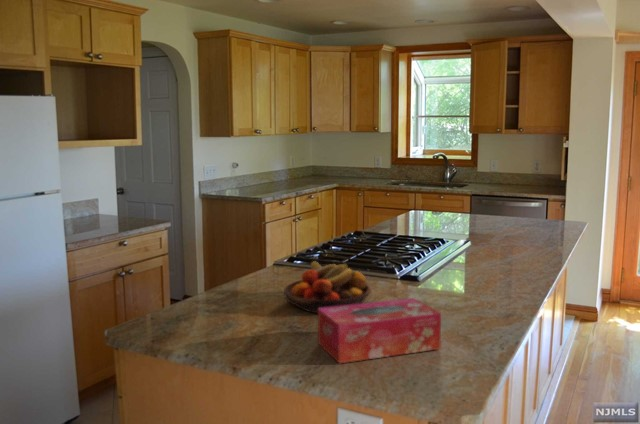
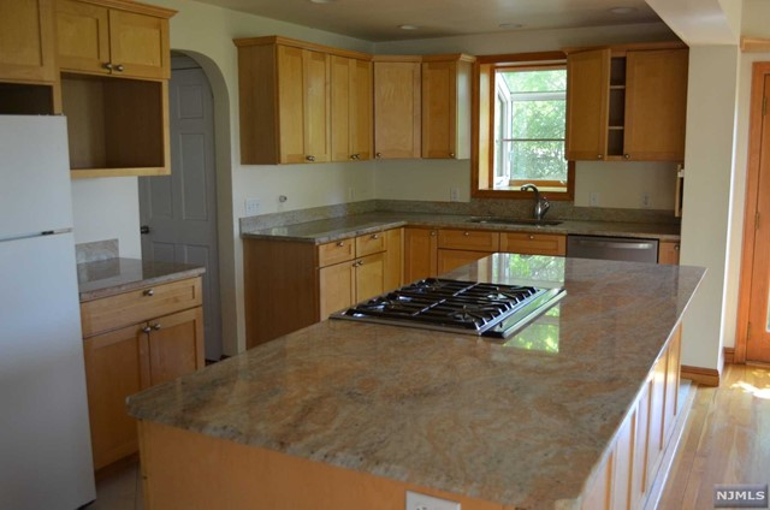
- tissue box [317,297,442,364]
- fruit bowl [283,260,372,315]
